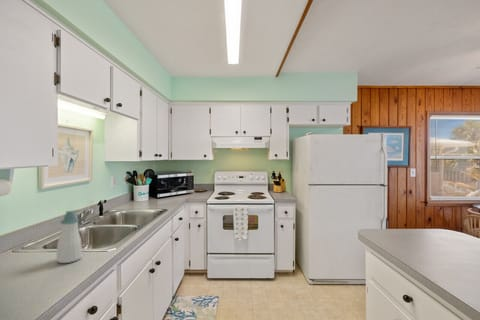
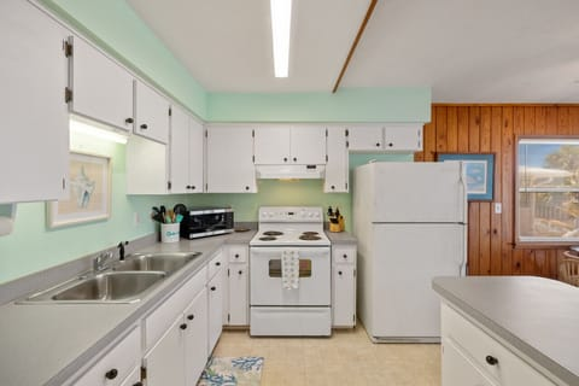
- soap bottle [56,209,83,264]
